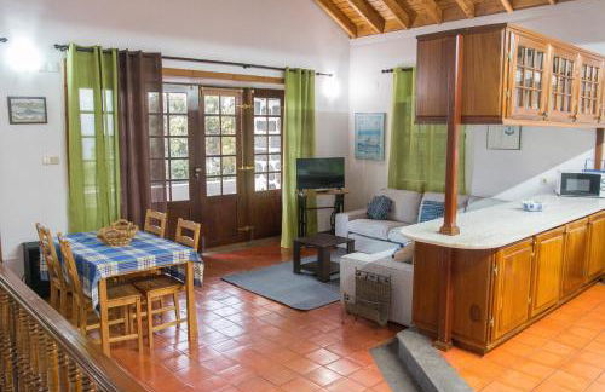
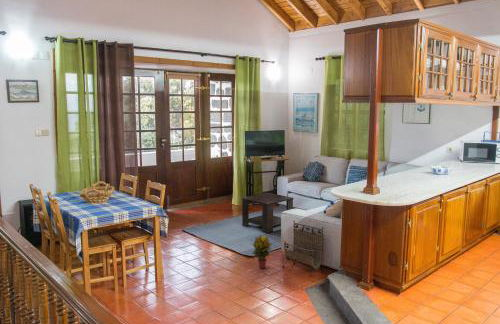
+ potted plant [251,234,273,269]
